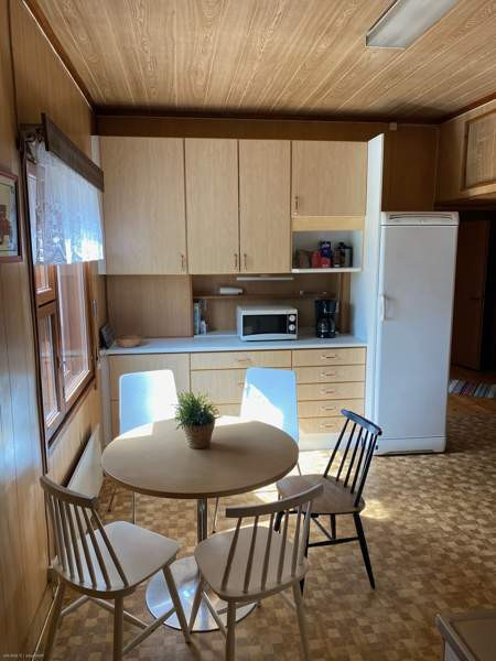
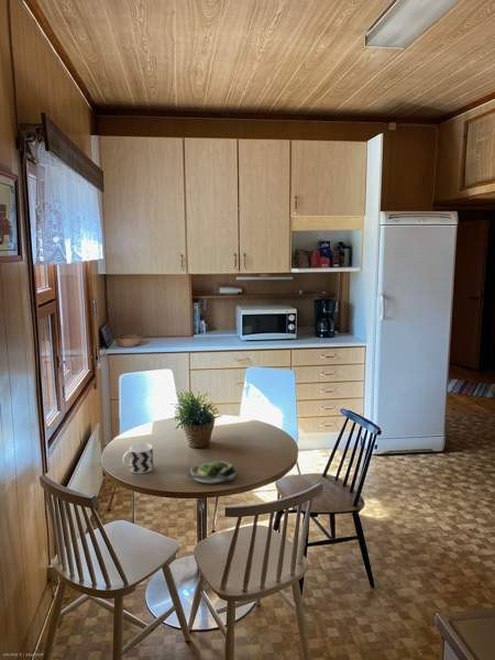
+ salad plate [185,460,238,485]
+ cup [121,442,154,474]
